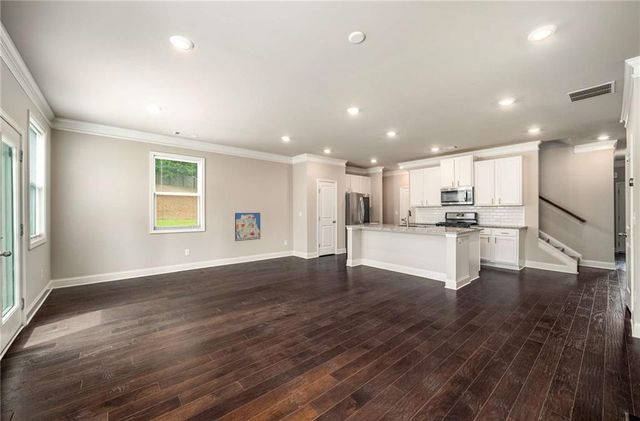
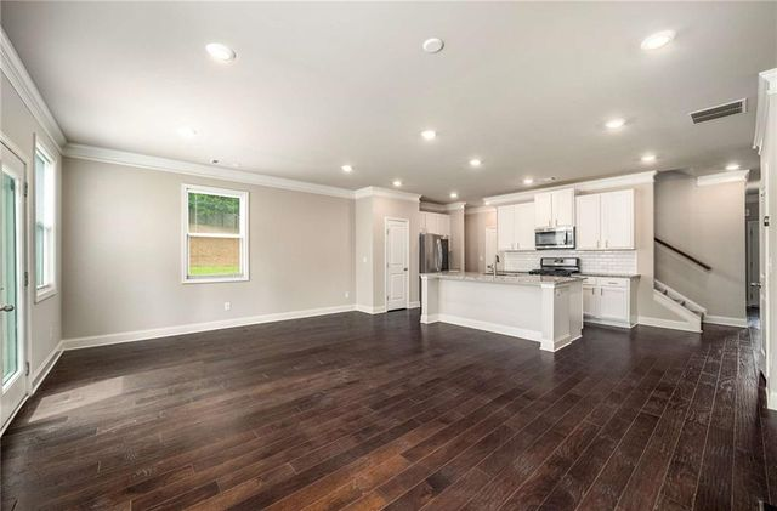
- wall art [234,212,261,242]
